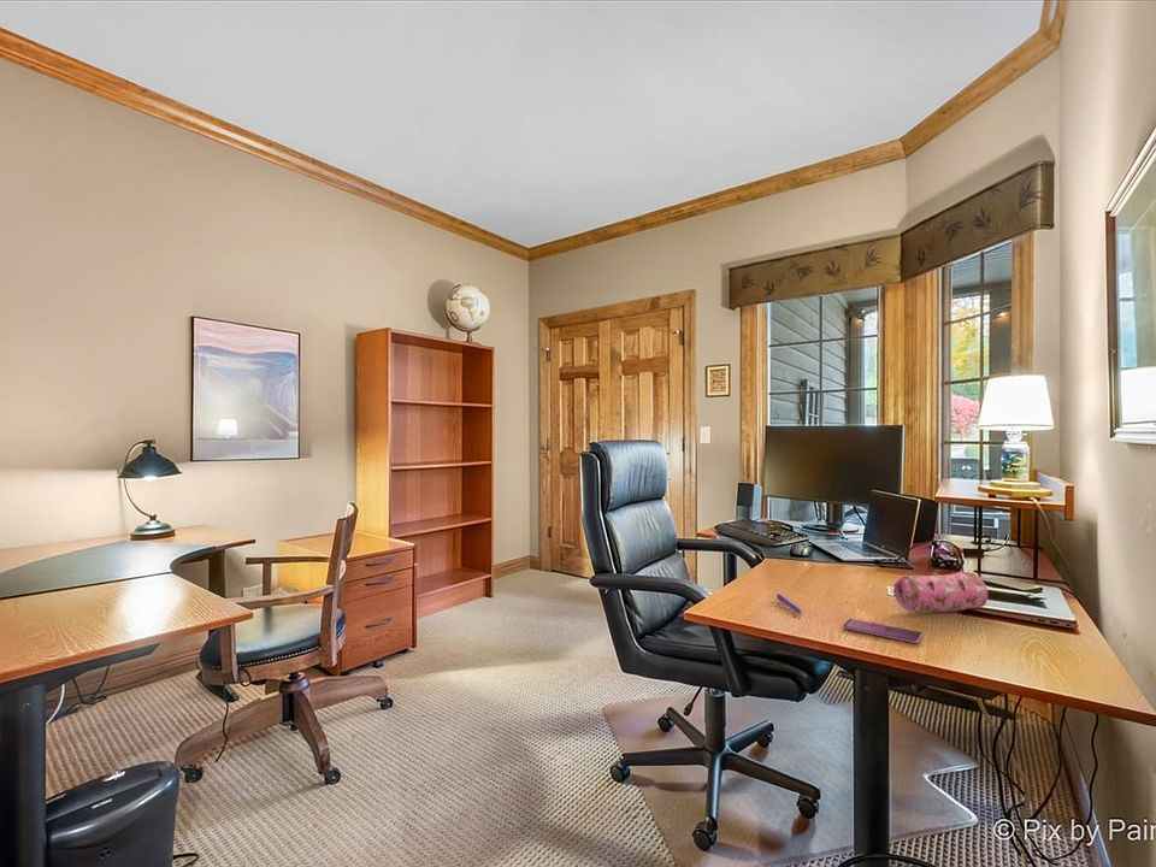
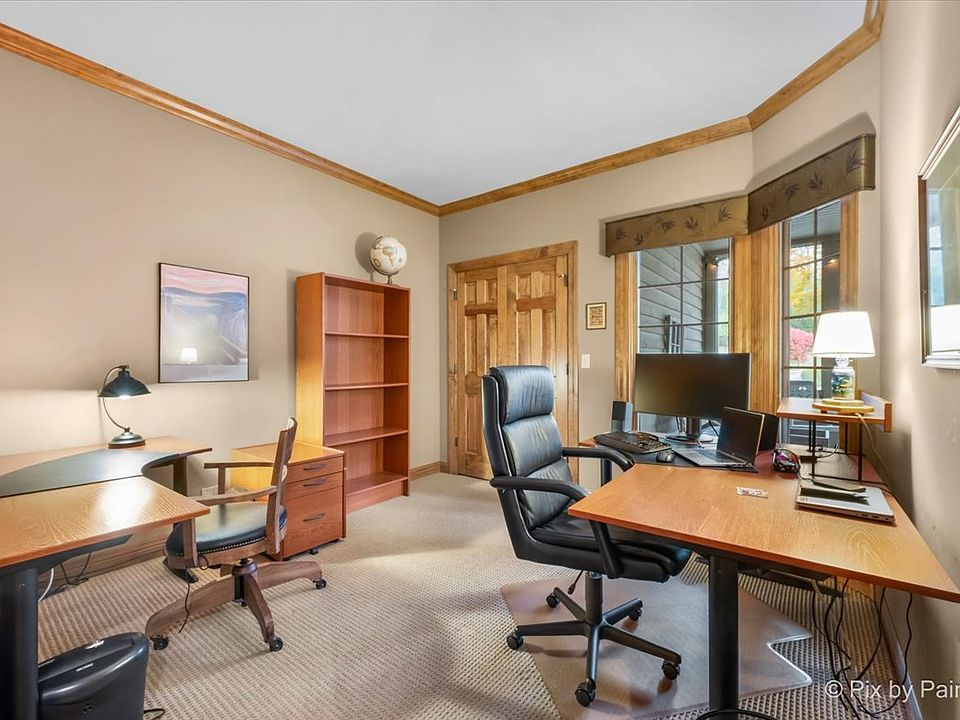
- pen [775,592,803,615]
- smartphone [842,618,924,644]
- pencil case [892,571,989,613]
